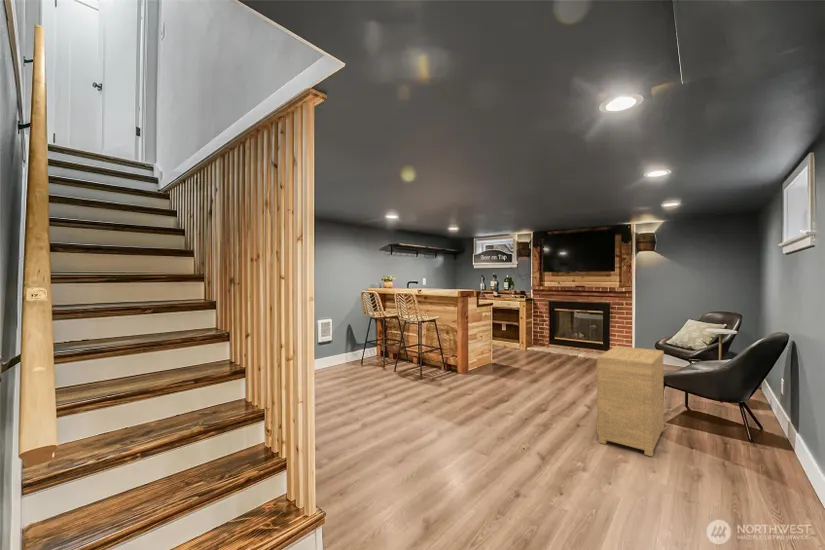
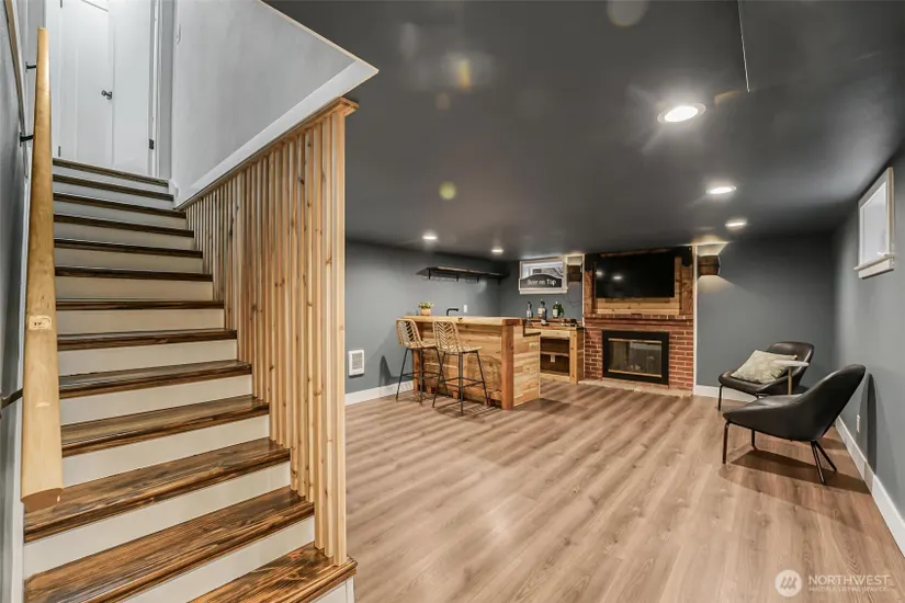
- side table [596,345,665,457]
